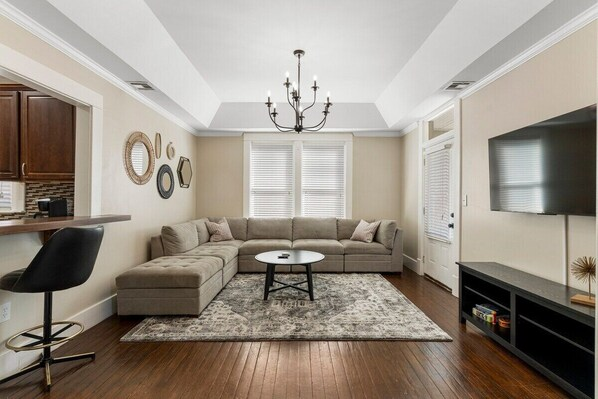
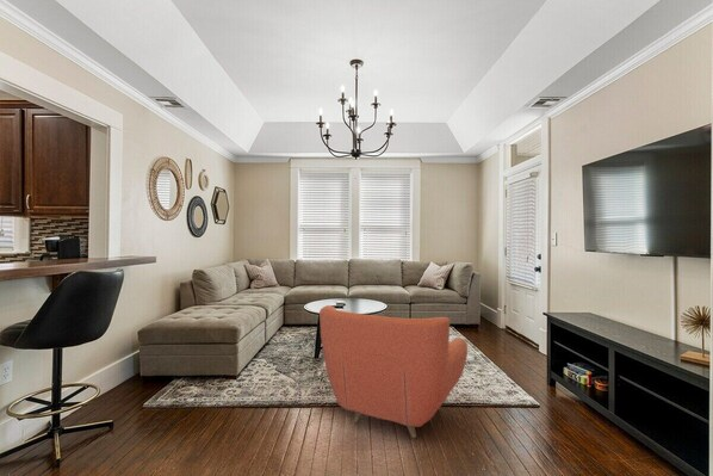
+ armchair [318,304,469,439]
